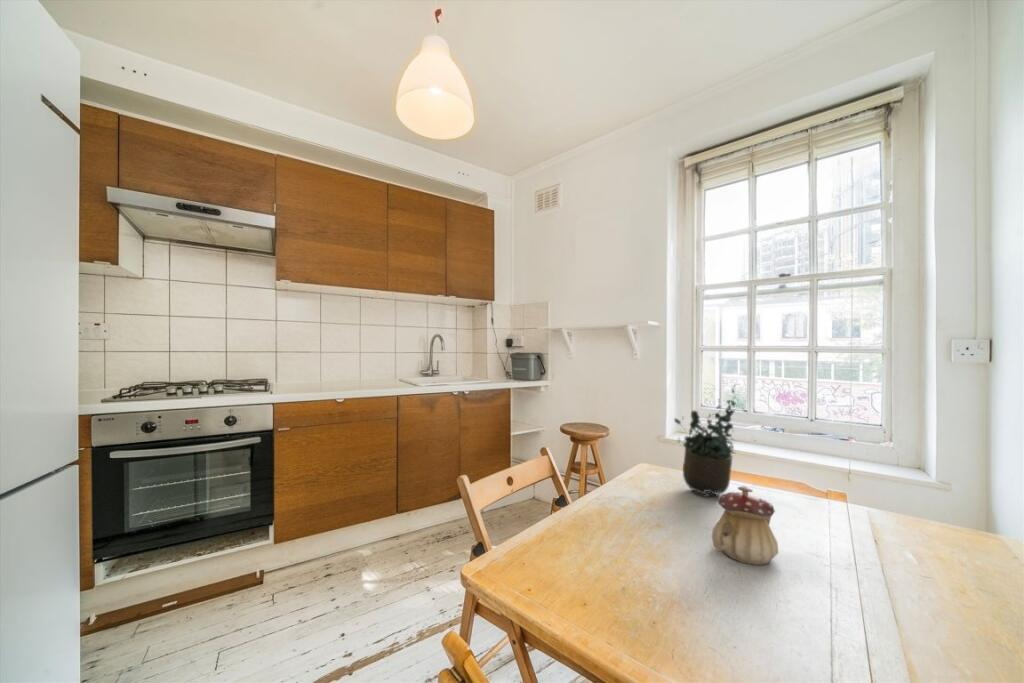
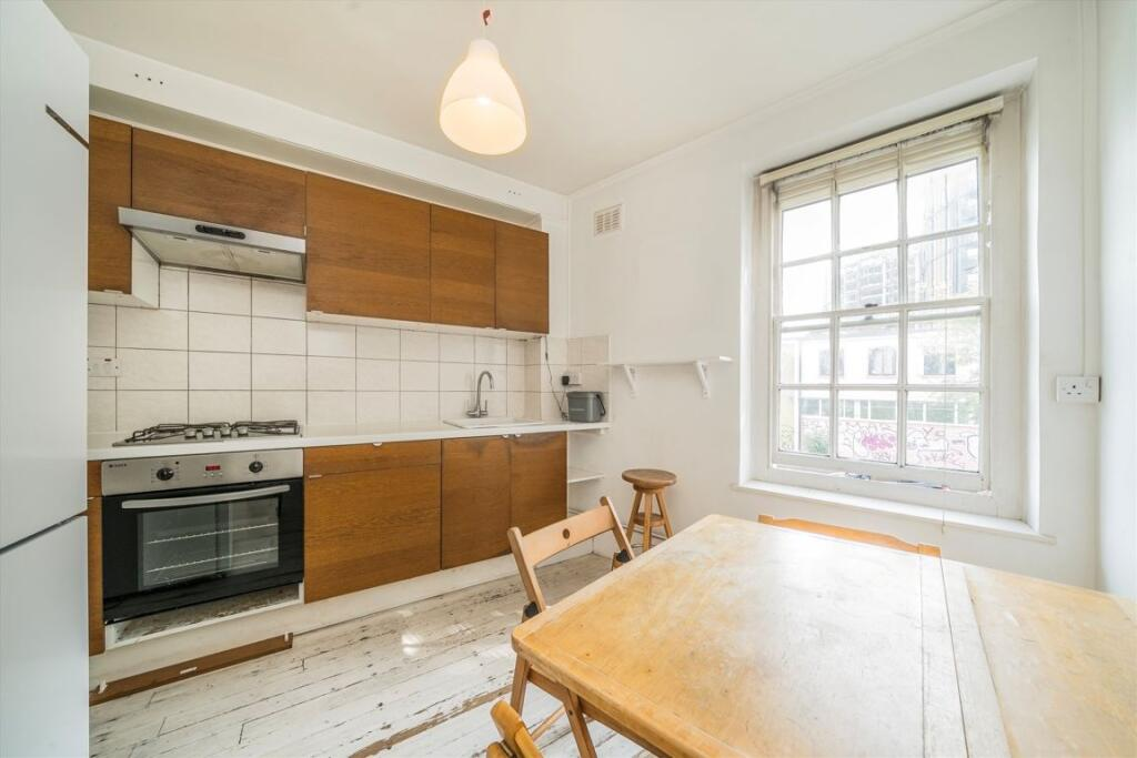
- teapot [711,485,779,566]
- potted plant [673,385,747,498]
